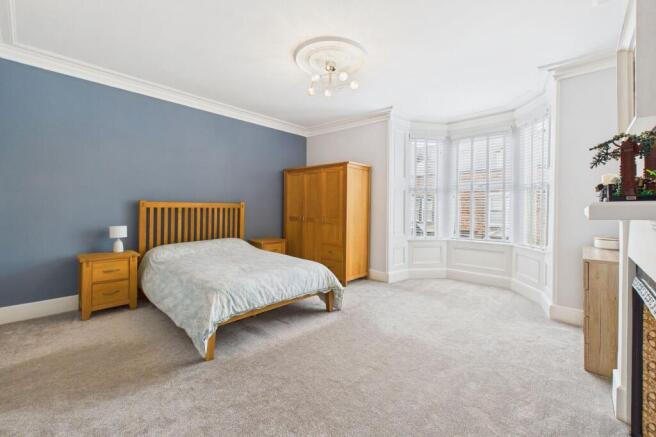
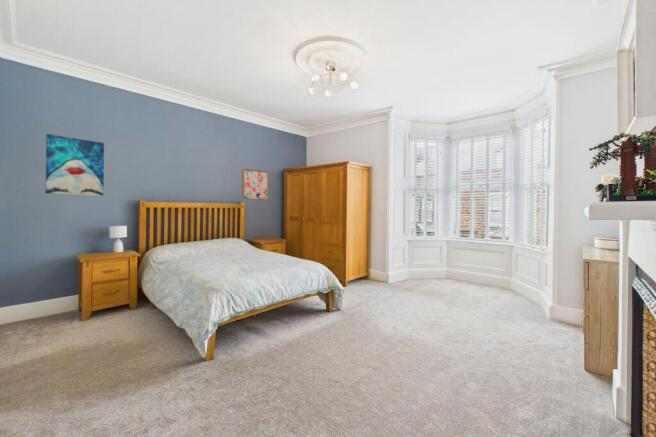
+ wall art [241,167,270,202]
+ wall art [44,133,105,197]
